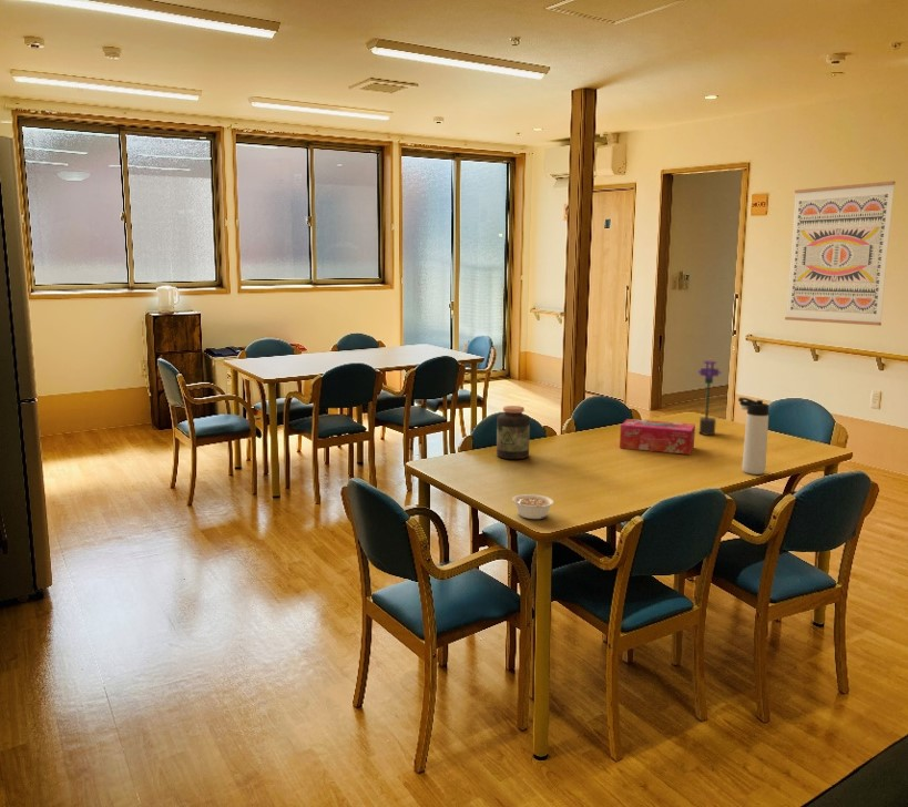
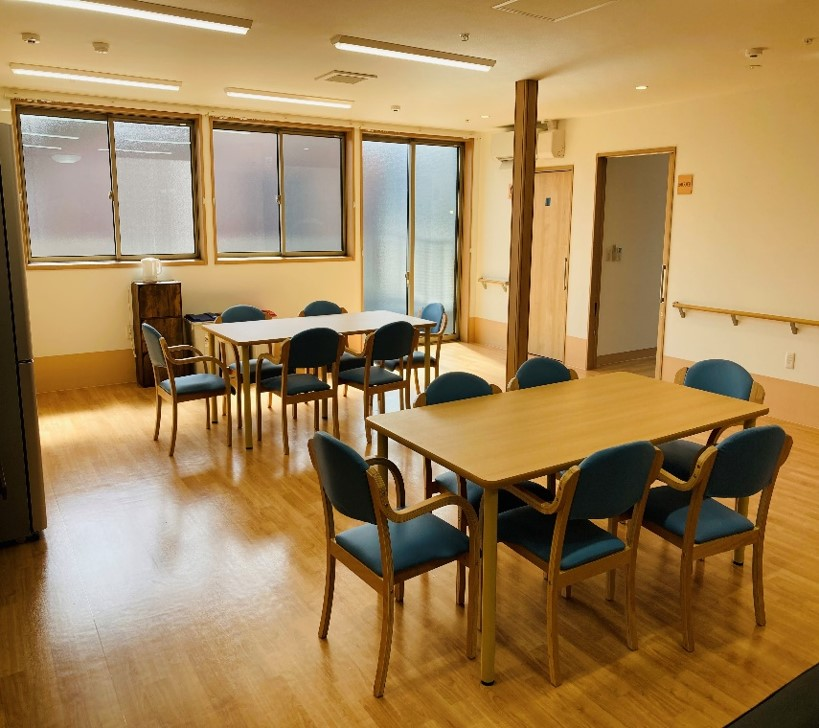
- tissue box [619,418,696,456]
- legume [511,493,554,520]
- potted flower [696,358,722,436]
- thermos bottle [737,397,769,476]
- wall art [784,180,896,327]
- jar [496,405,531,460]
